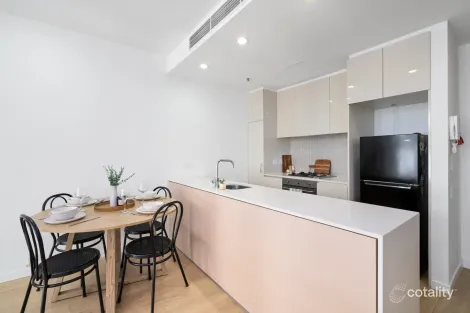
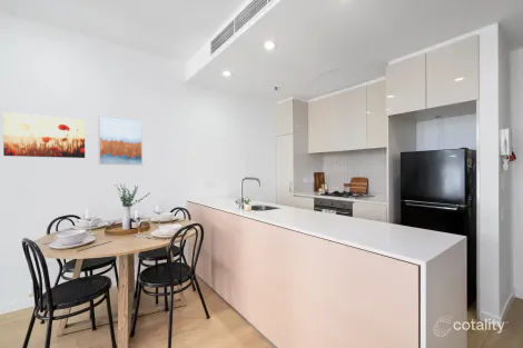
+ wall art [2,111,86,159]
+ wall art [97,113,144,167]
